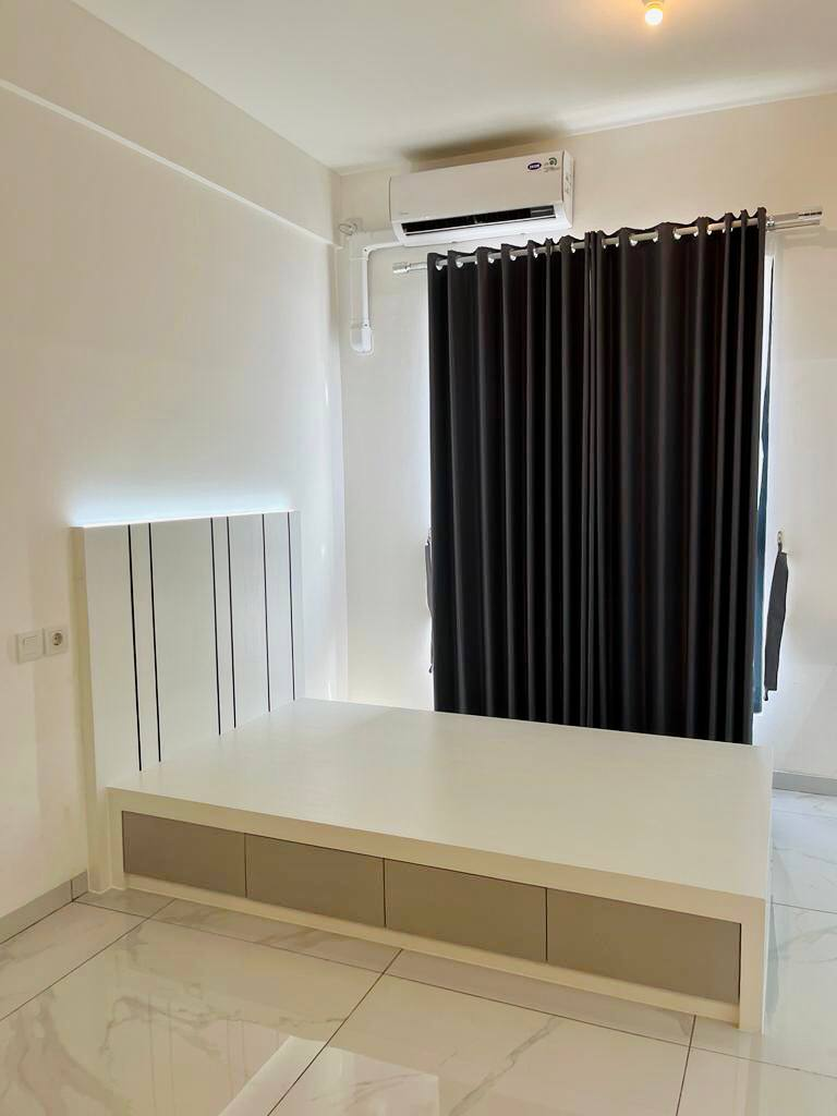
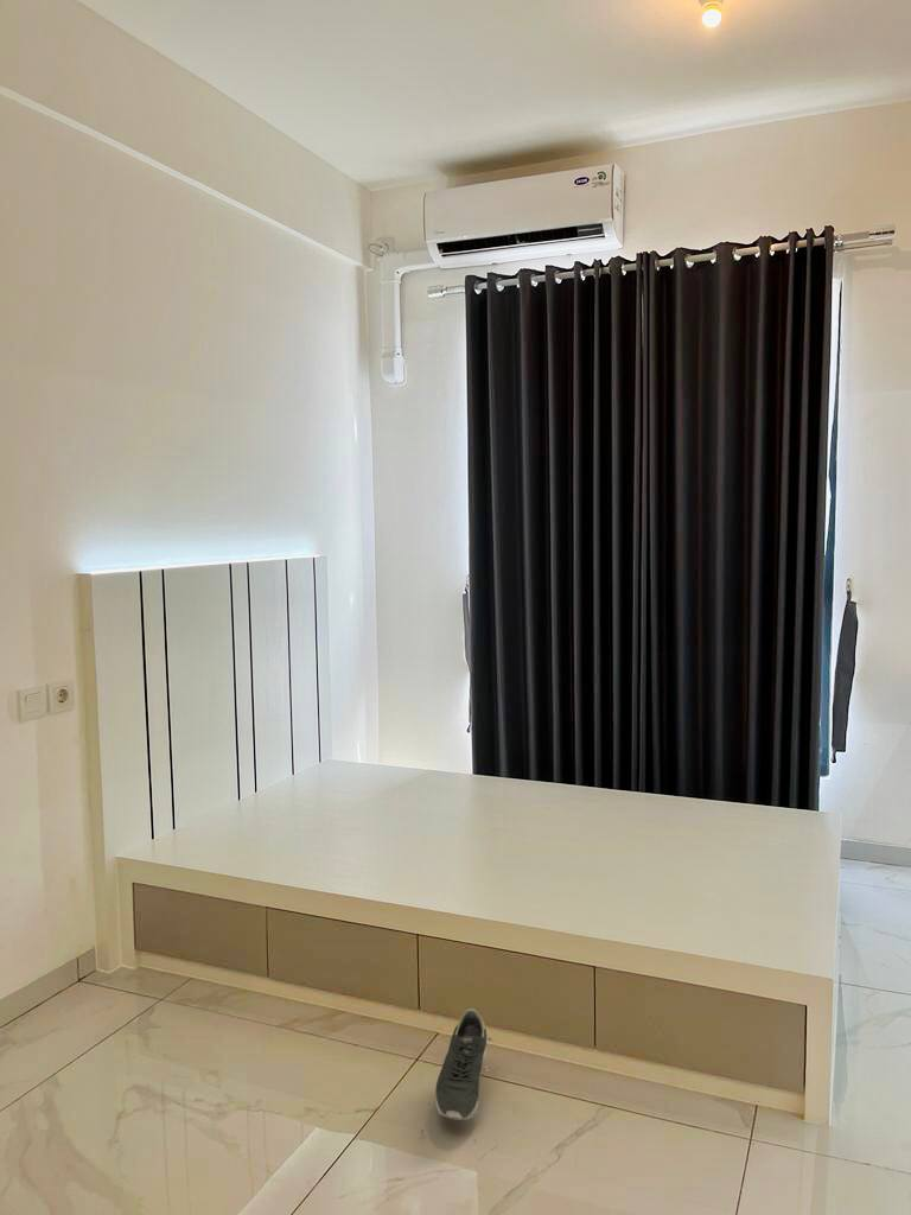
+ shoe [416,1007,501,1143]
